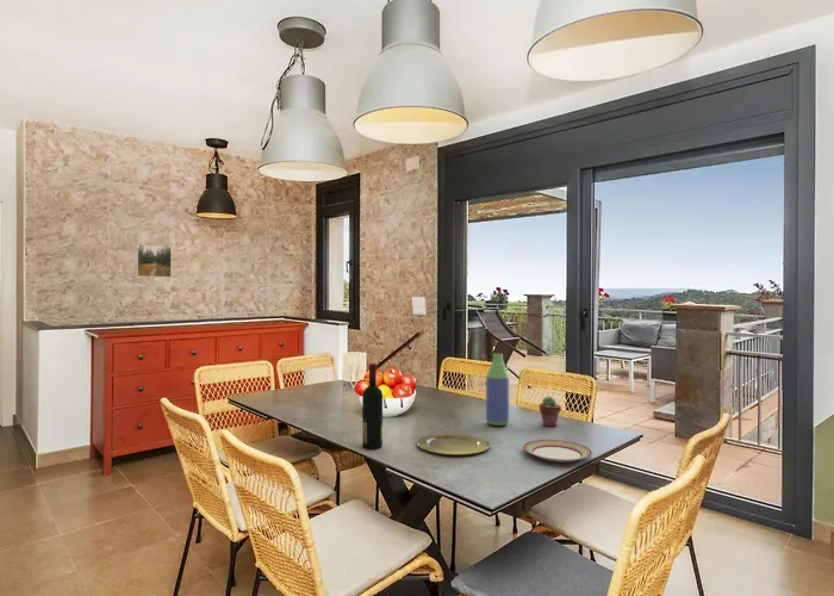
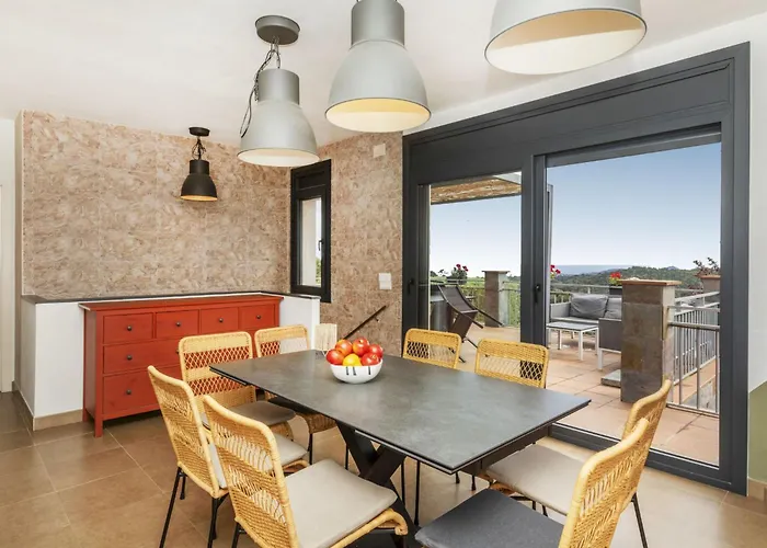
- alcohol [361,362,384,451]
- potted succulent [539,396,562,428]
- plate [416,433,491,457]
- bottle [485,352,510,427]
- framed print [136,243,173,279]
- plate [522,439,593,464]
